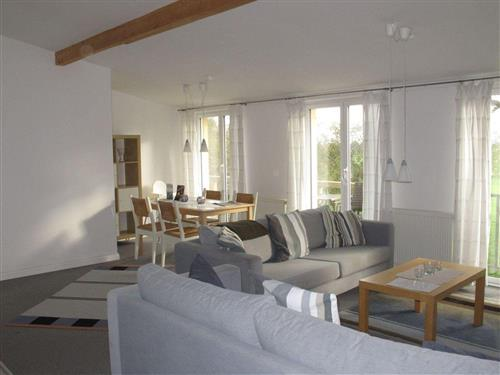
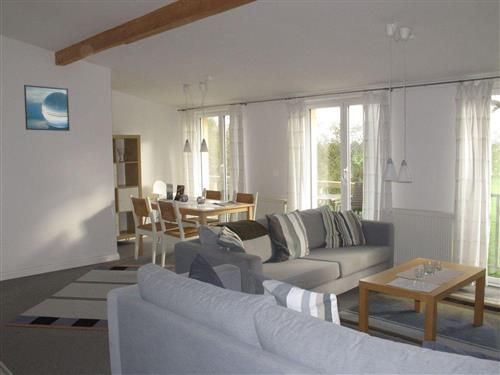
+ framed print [23,84,71,132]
